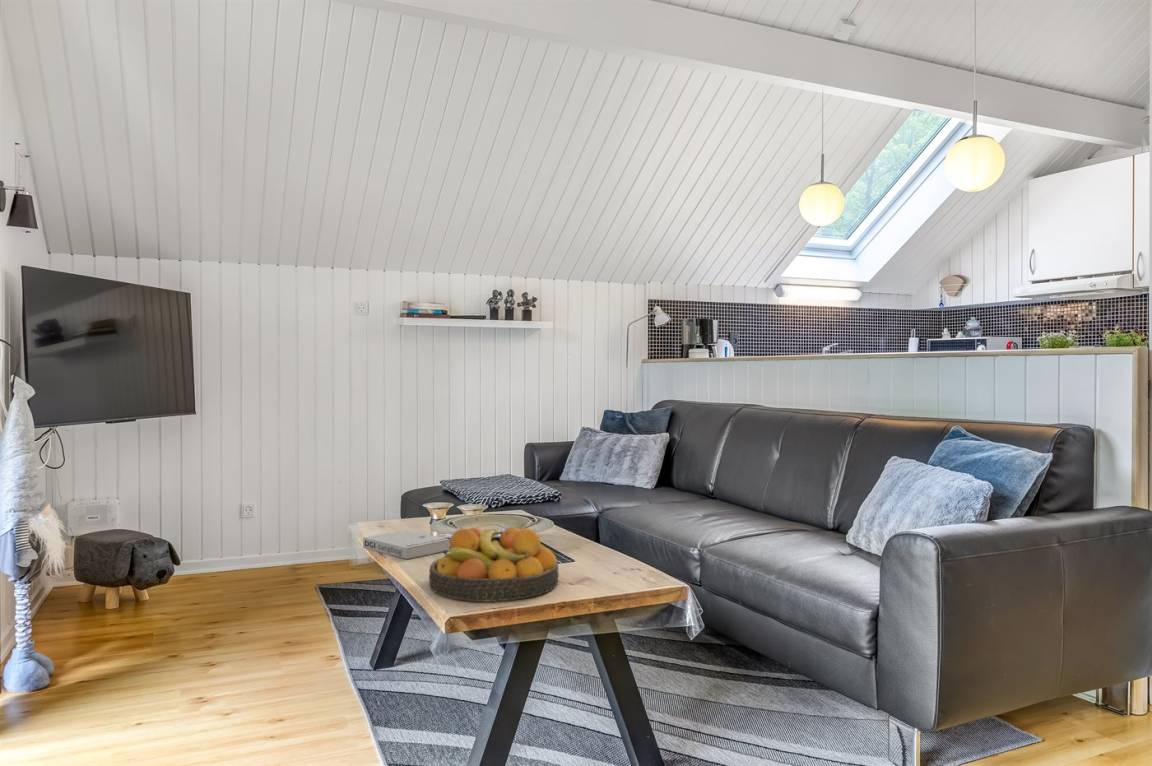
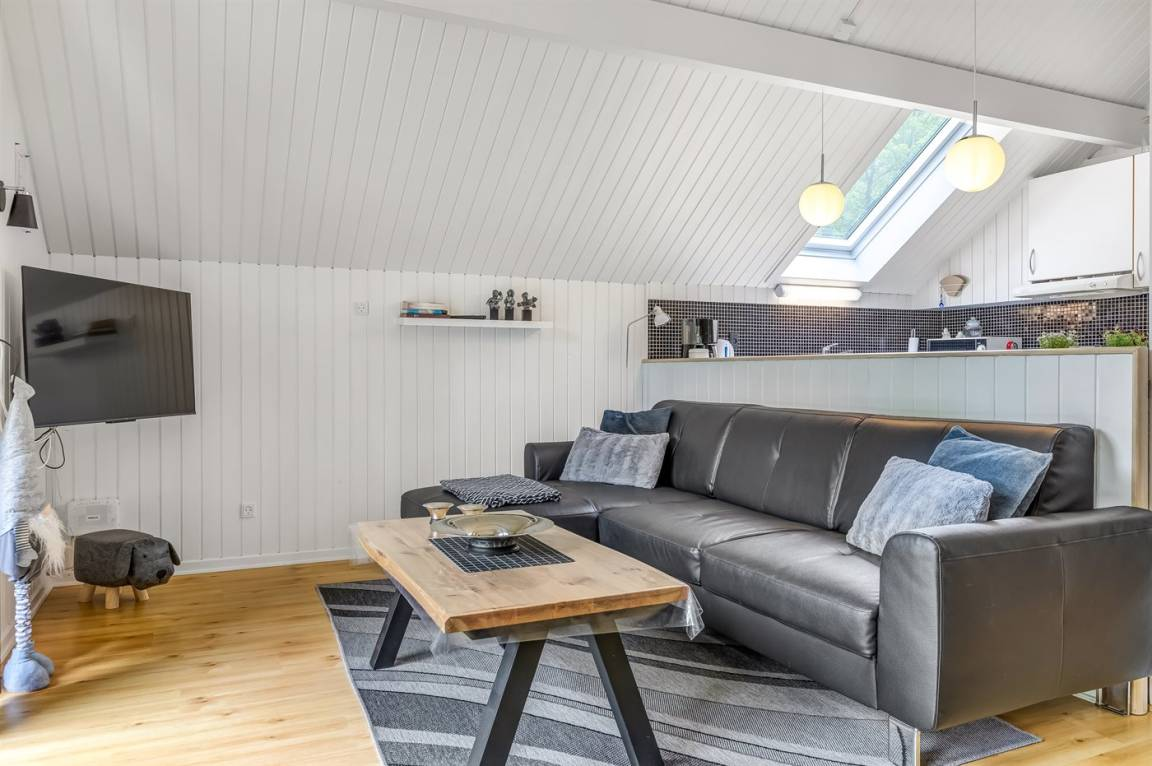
- fruit bowl [428,526,560,603]
- book [362,529,451,560]
